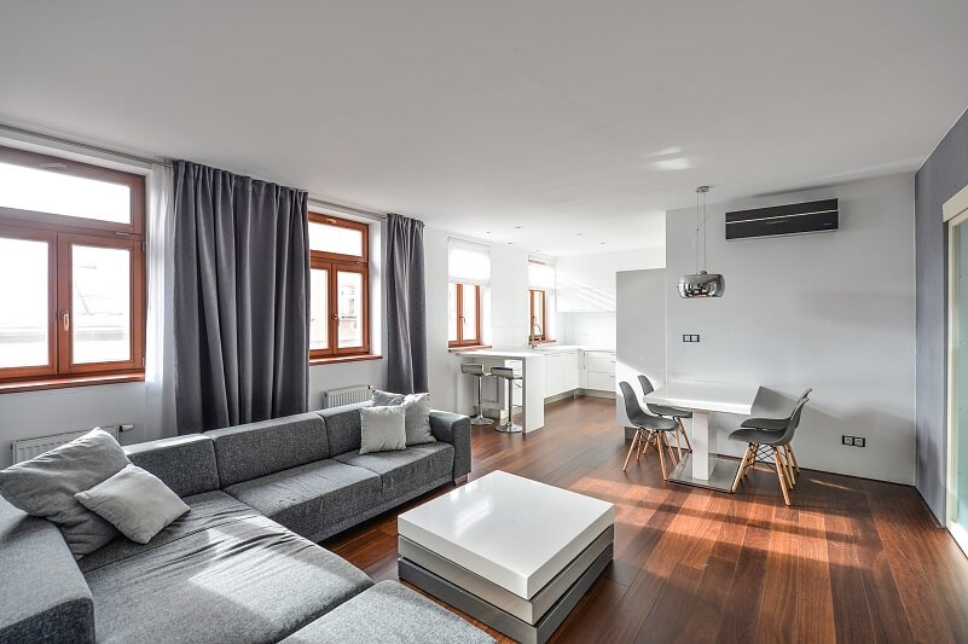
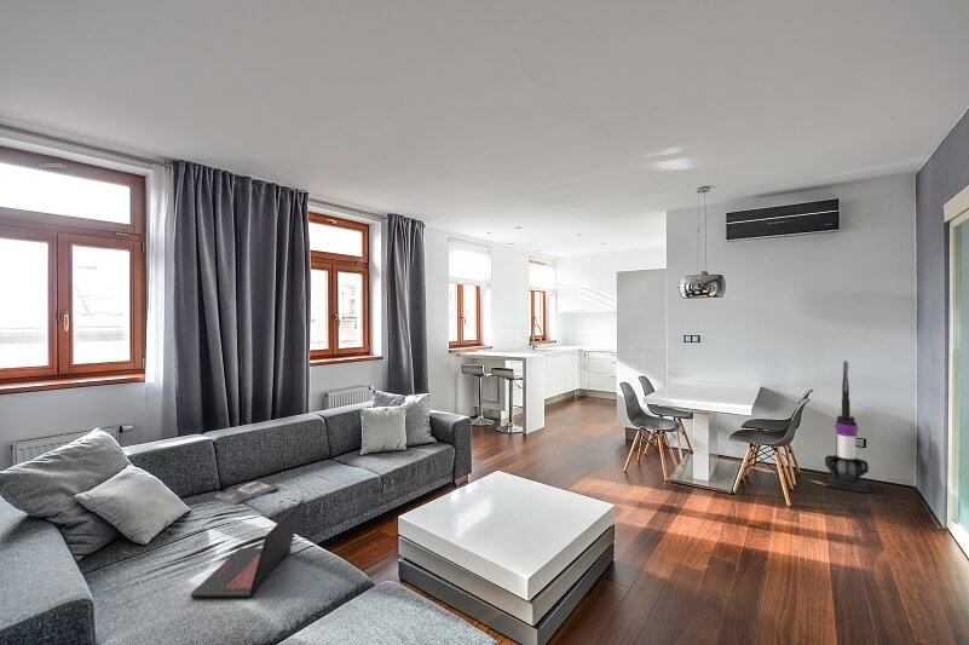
+ magazine [213,480,281,506]
+ vacuum cleaner [824,359,871,495]
+ laptop [190,499,305,599]
